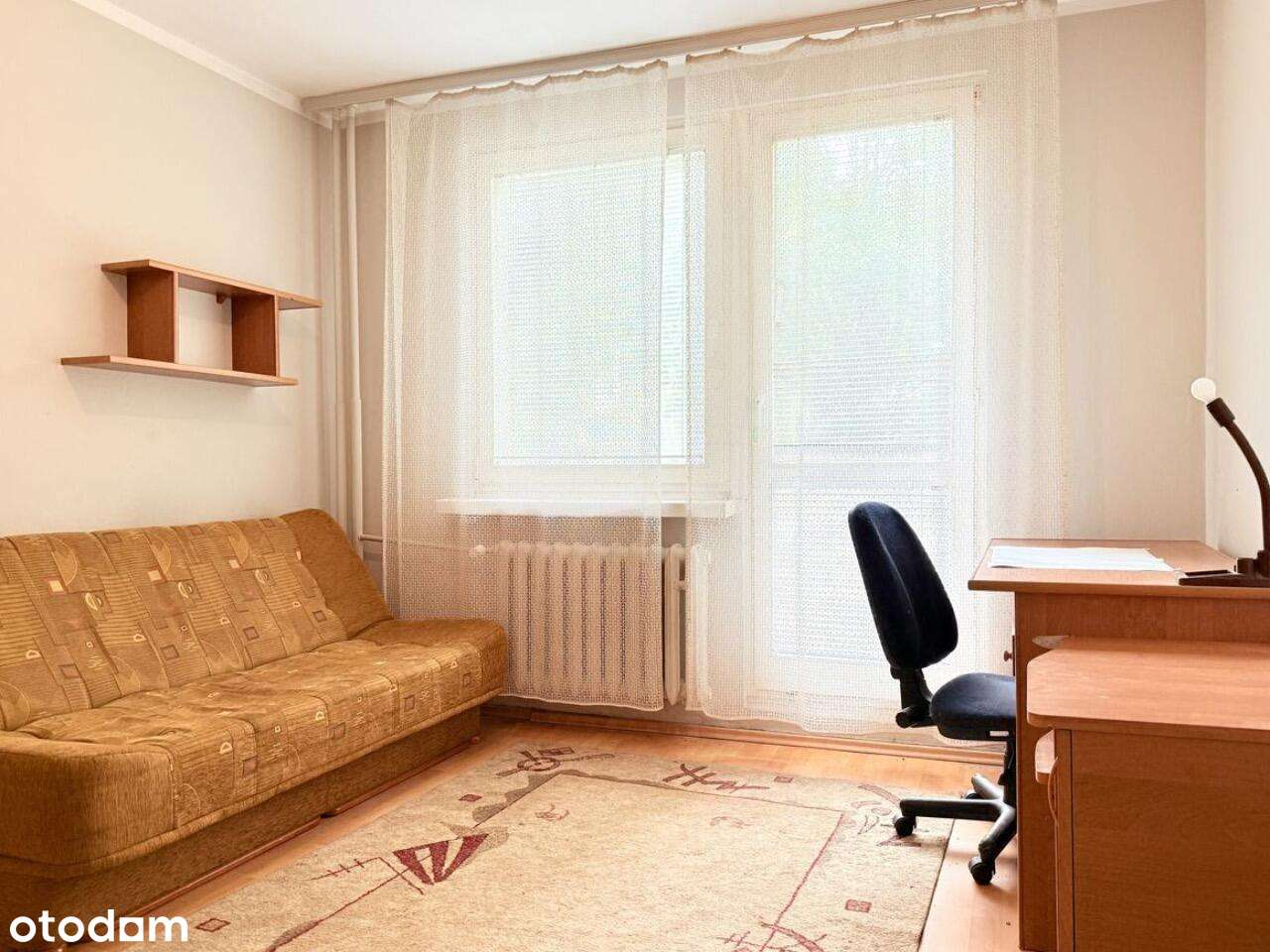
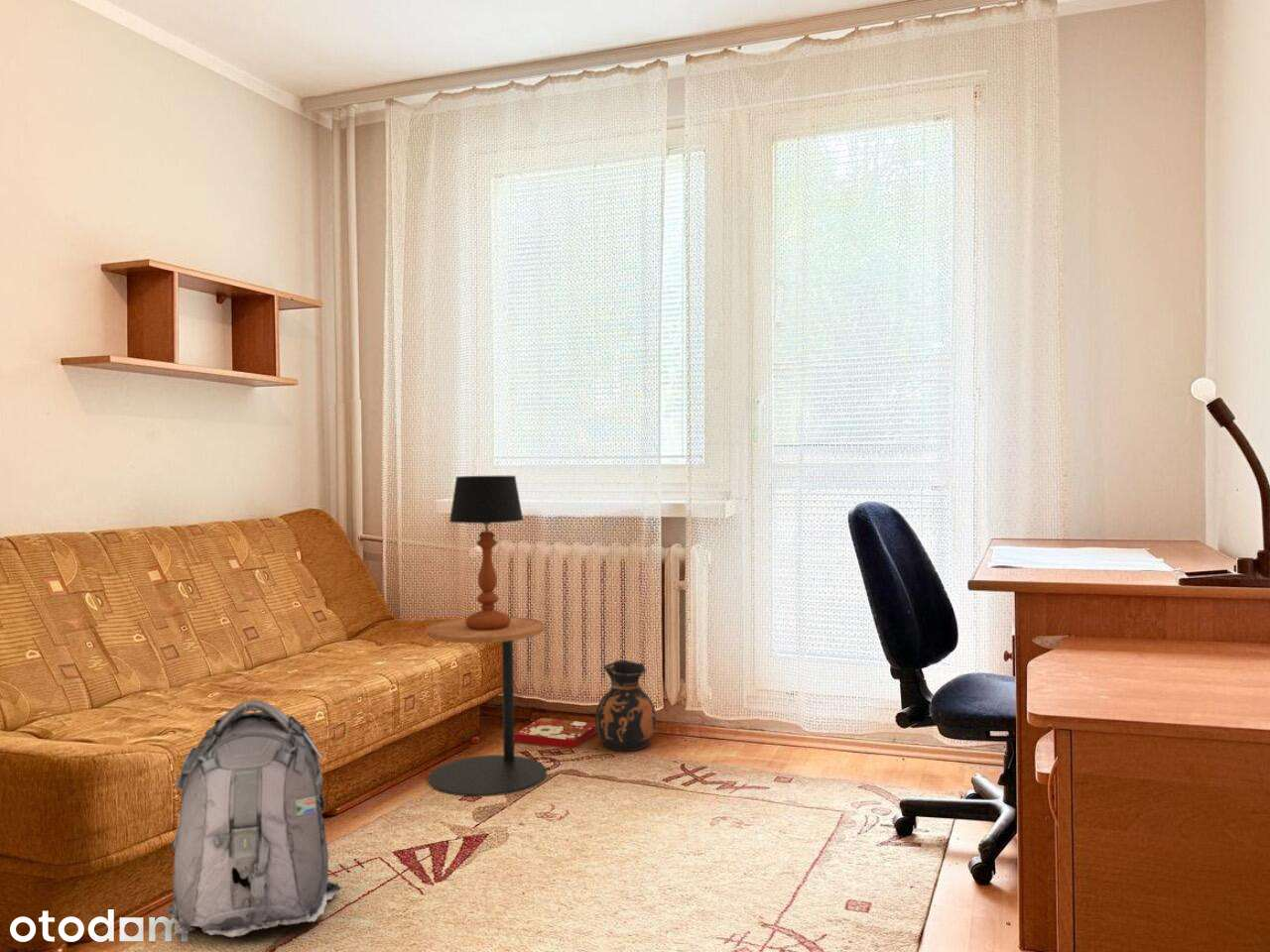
+ backpack [165,699,343,942]
+ decorative box [514,717,597,750]
+ table lamp [448,475,524,630]
+ side table [425,616,548,797]
+ ceramic jug [594,659,658,752]
